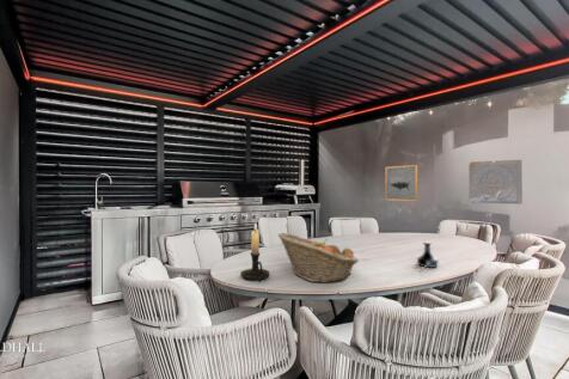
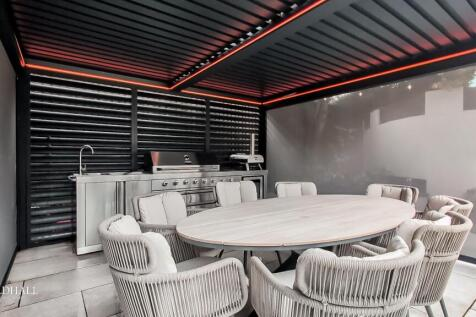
- fruit basket [277,232,360,283]
- decorative wall panel [467,159,524,206]
- tequila bottle [416,240,439,269]
- candle holder [239,222,271,283]
- wall art [385,164,420,202]
